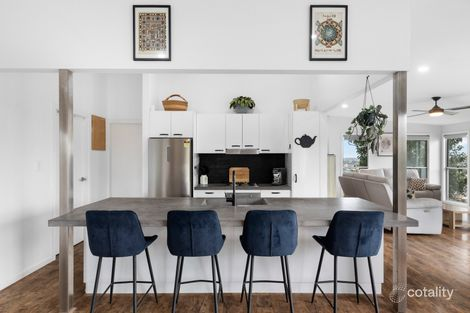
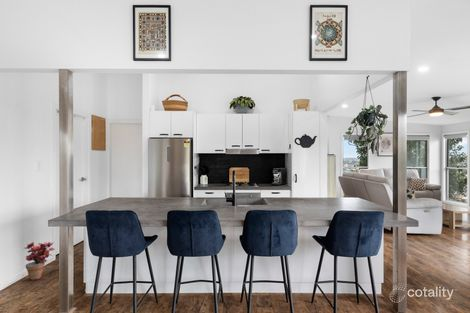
+ potted plant [24,241,56,281]
